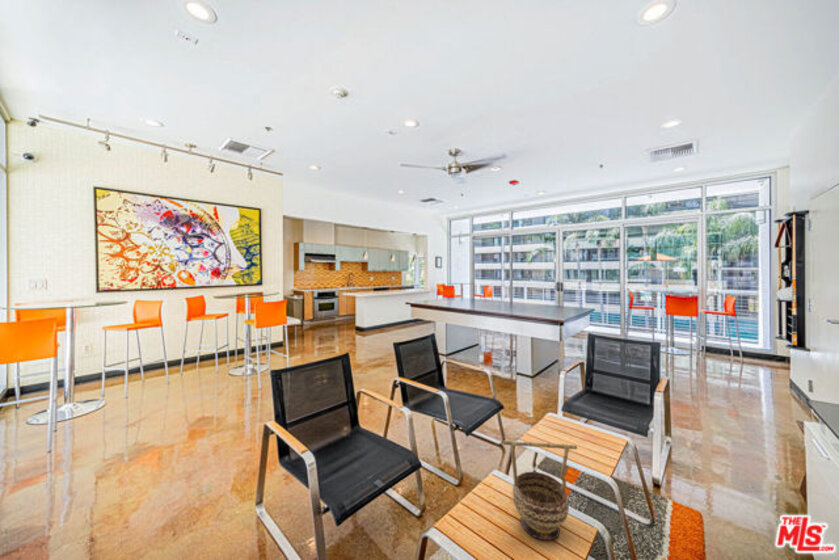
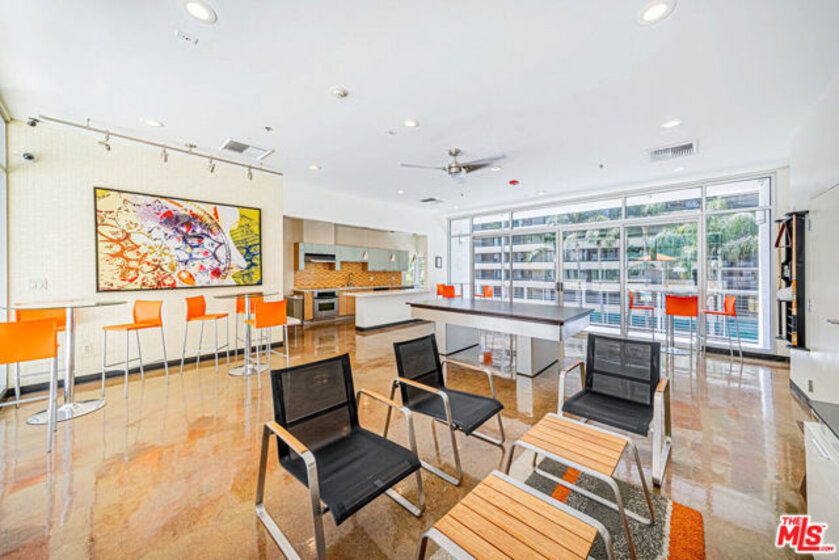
- decorative bowl [502,440,578,541]
